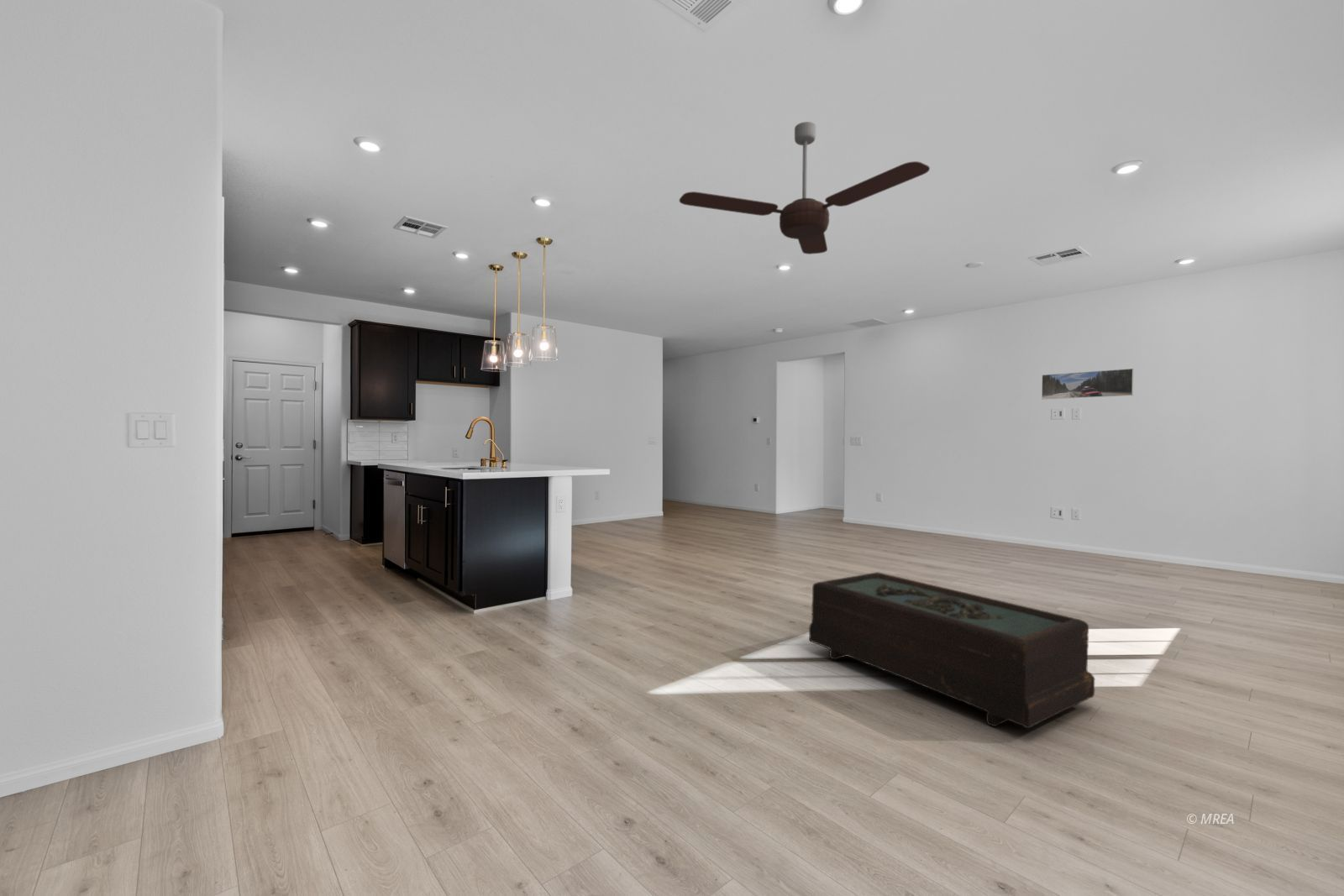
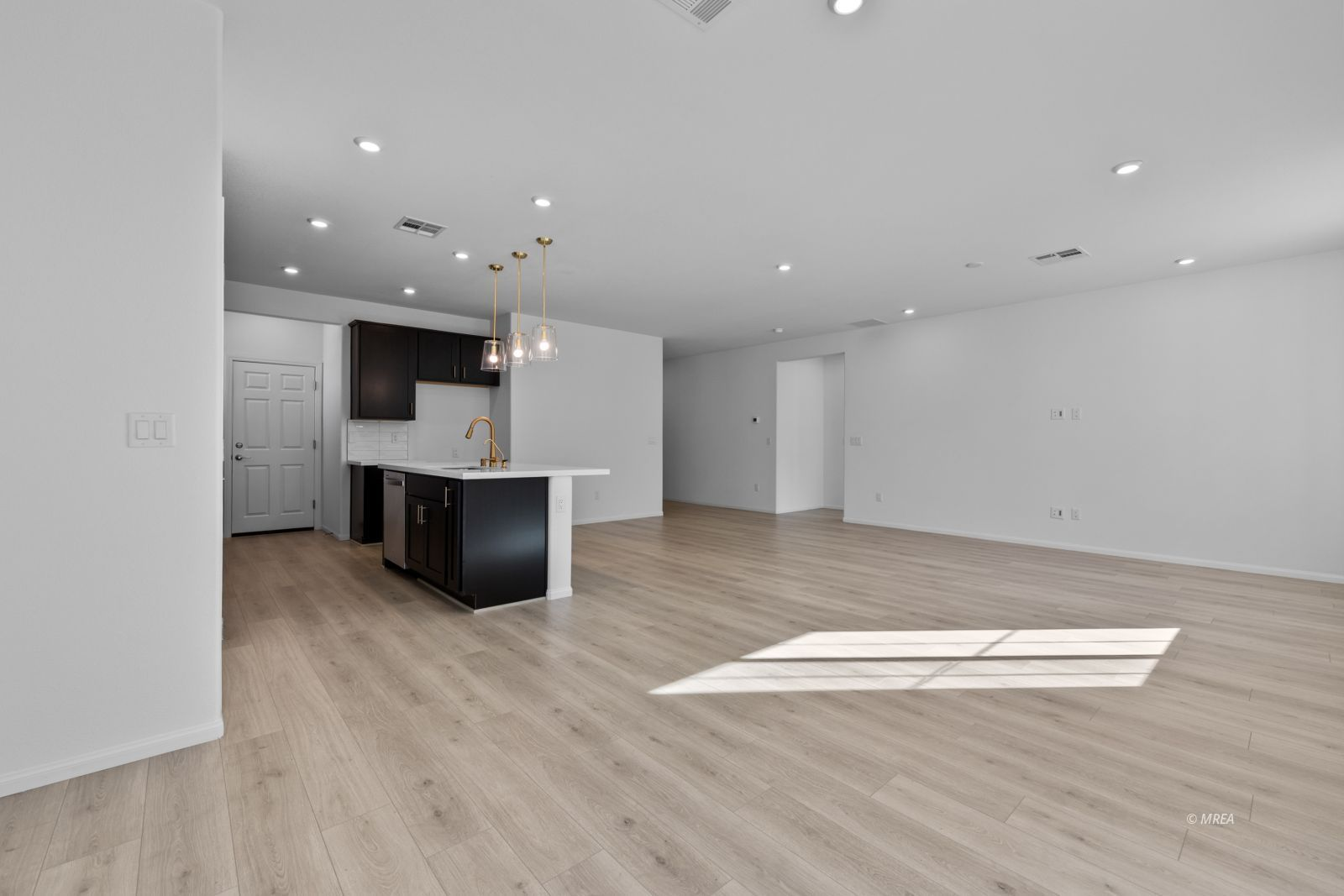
- coffee table [808,571,1095,729]
- ceiling fan [679,121,931,255]
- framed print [1041,368,1134,401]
